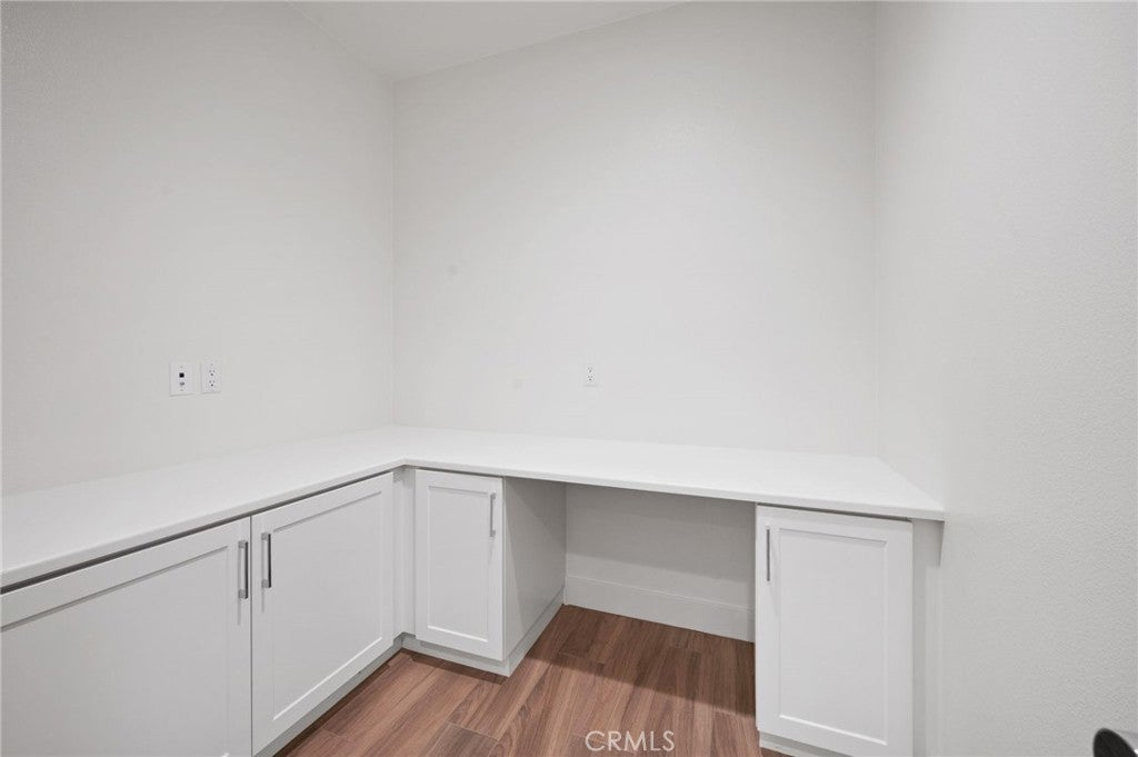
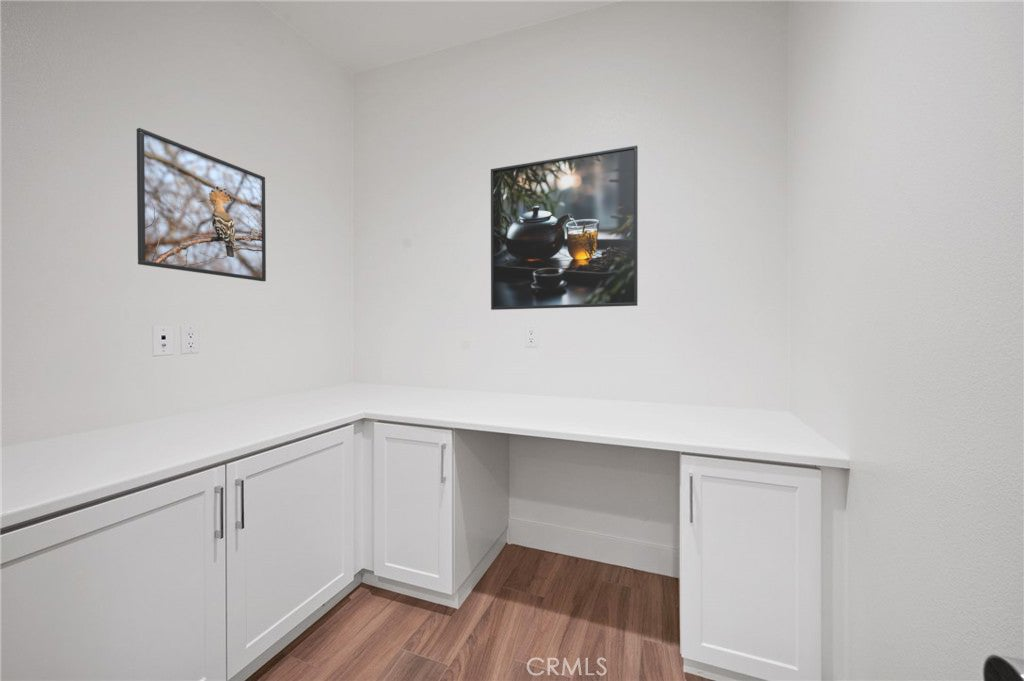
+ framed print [136,127,267,282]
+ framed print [490,144,639,311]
